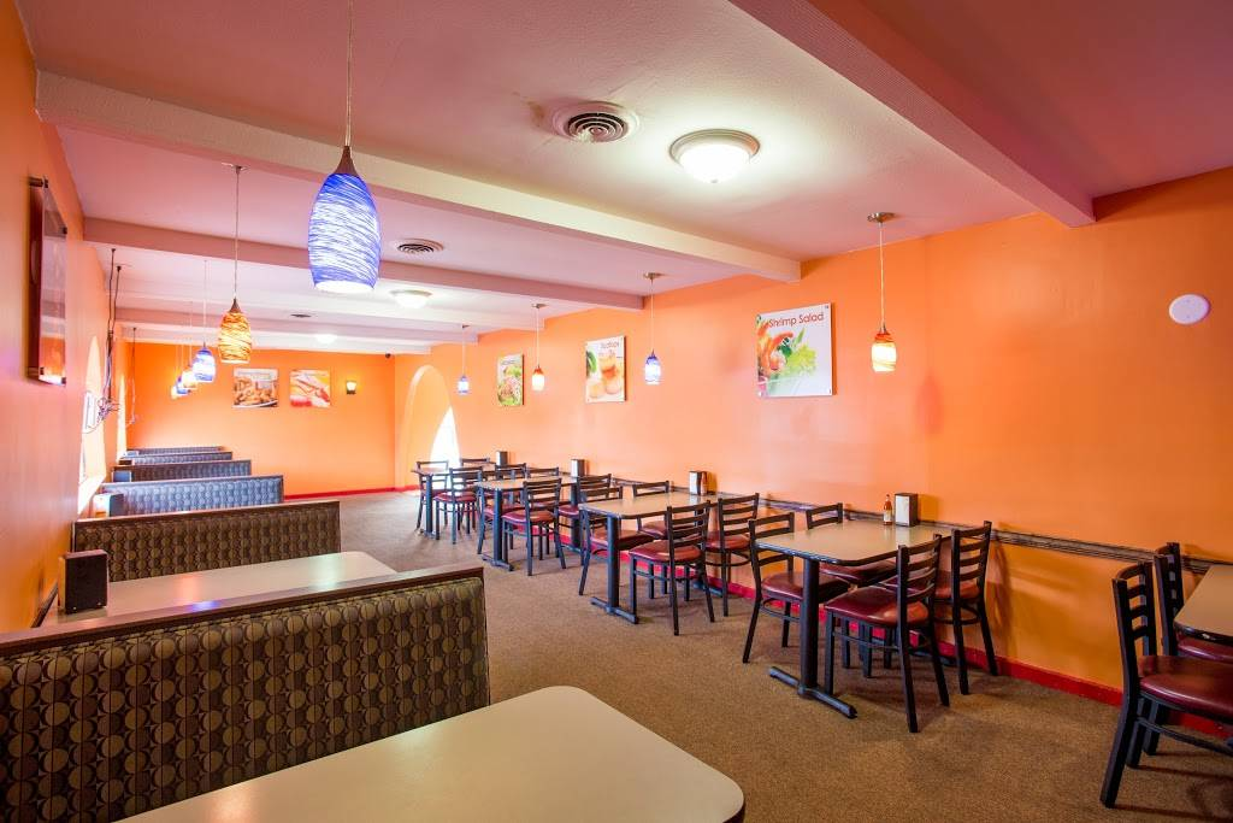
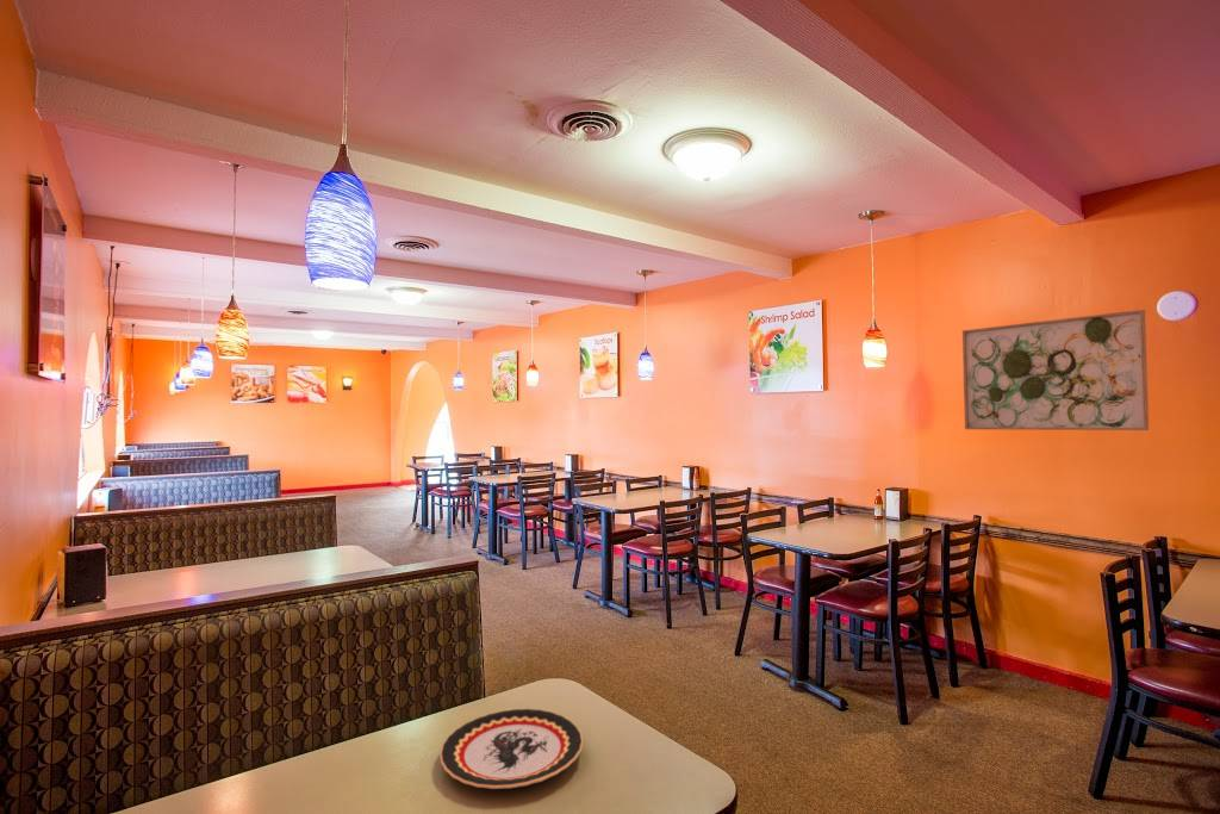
+ wall art [961,309,1150,431]
+ plate [438,708,584,790]
